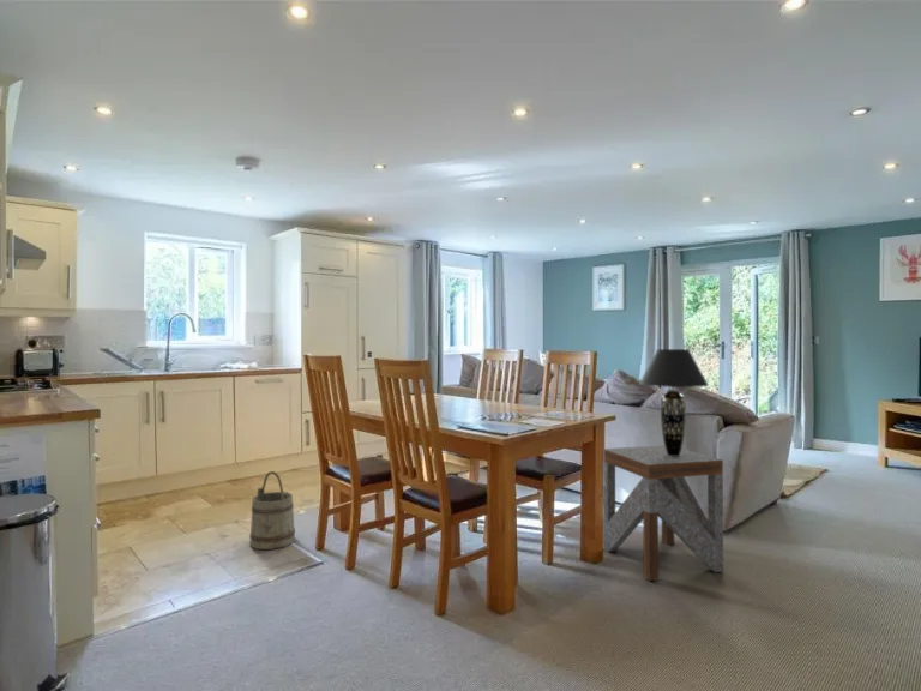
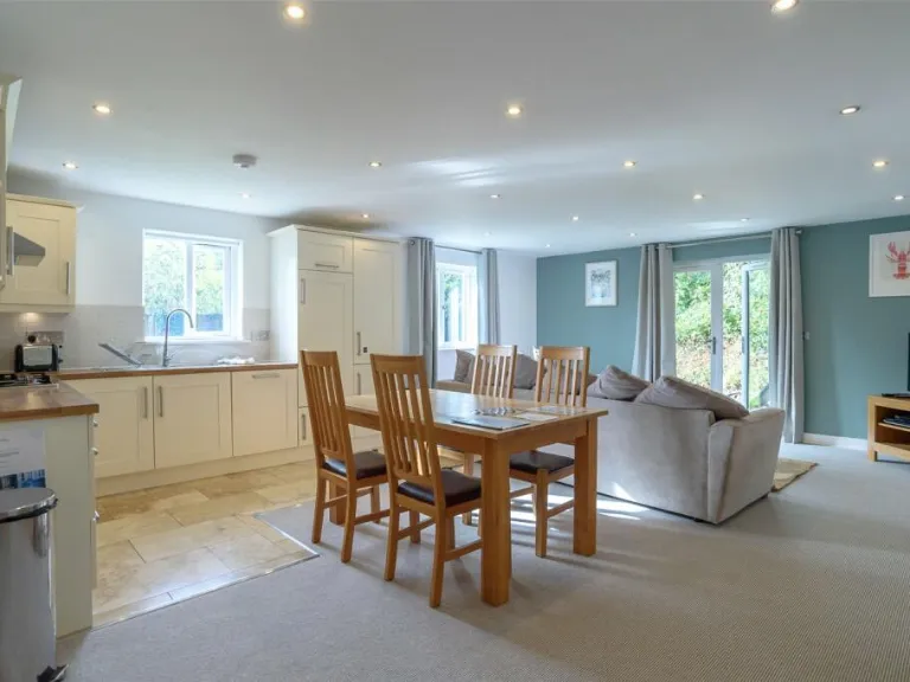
- side table [602,444,724,582]
- table lamp [638,348,710,456]
- bucket [248,470,296,551]
